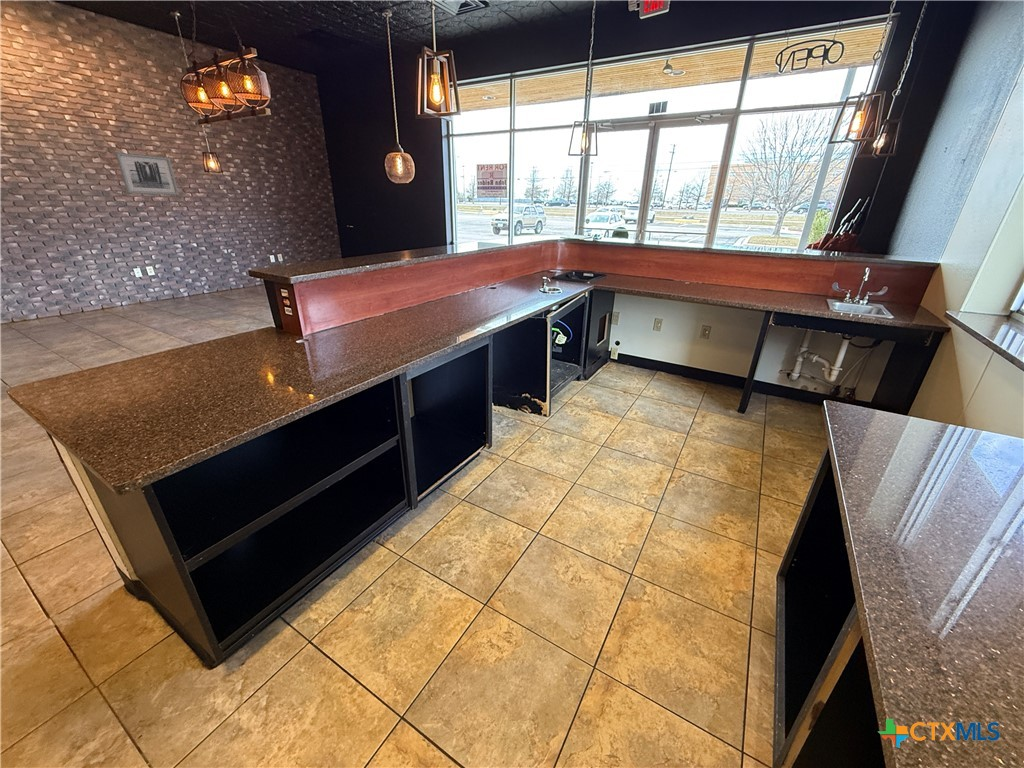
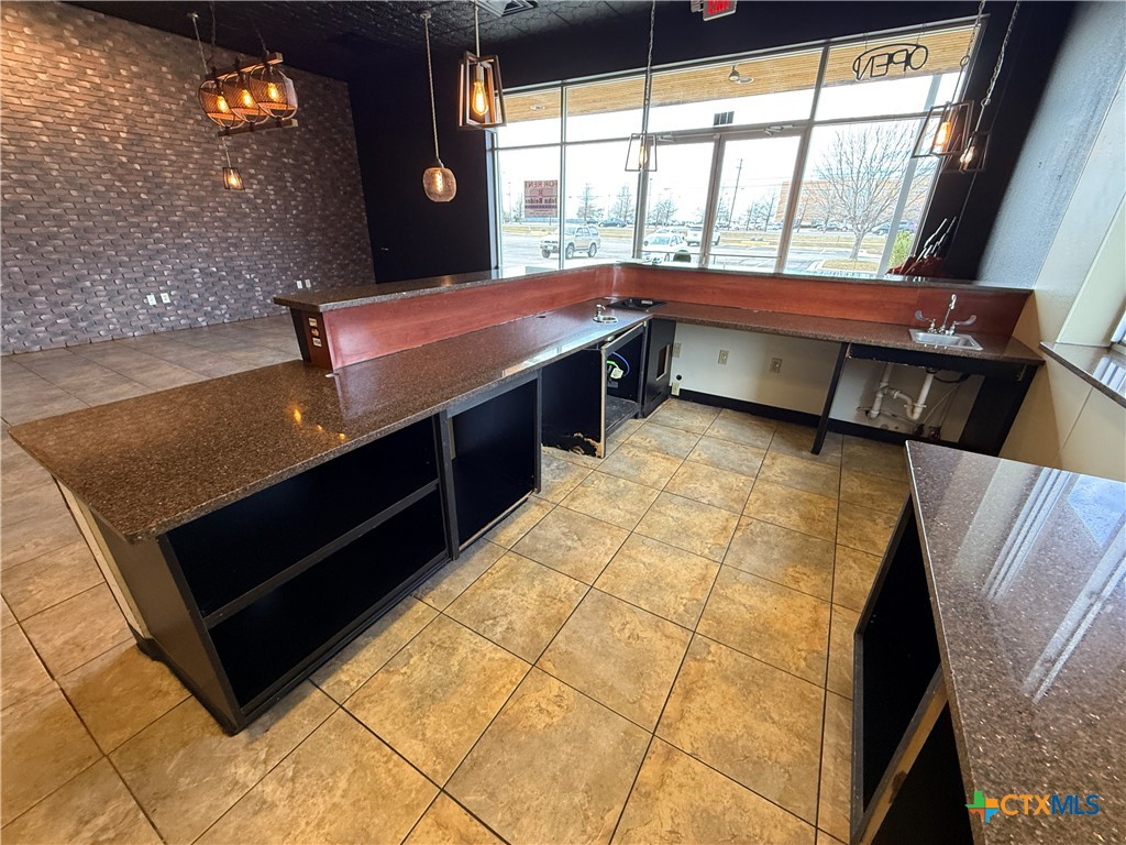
- wall art [114,152,180,196]
